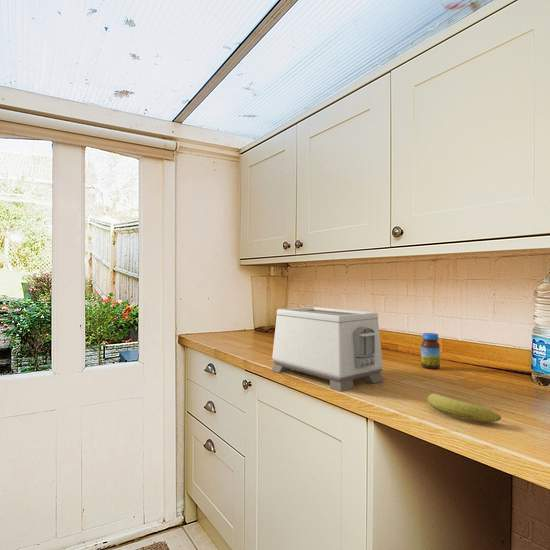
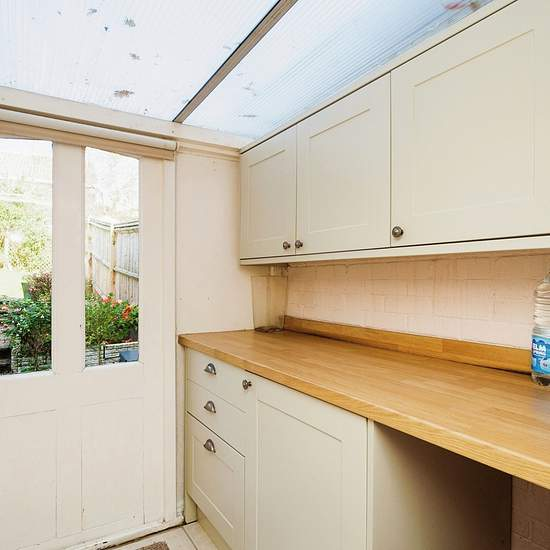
- toaster [271,306,385,393]
- fruit [427,393,502,423]
- jar [420,332,441,370]
